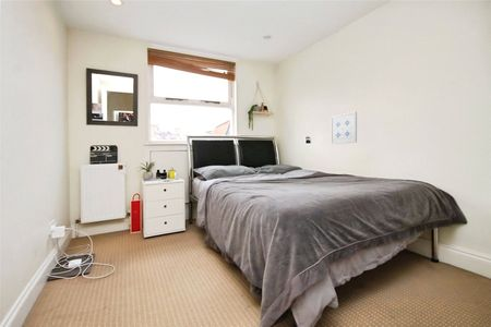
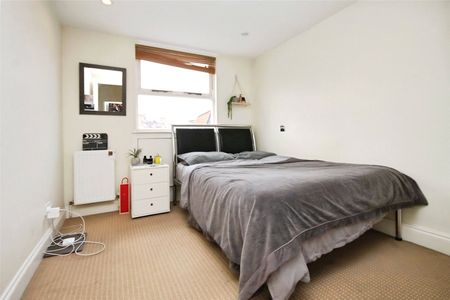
- wall art [330,110,358,145]
